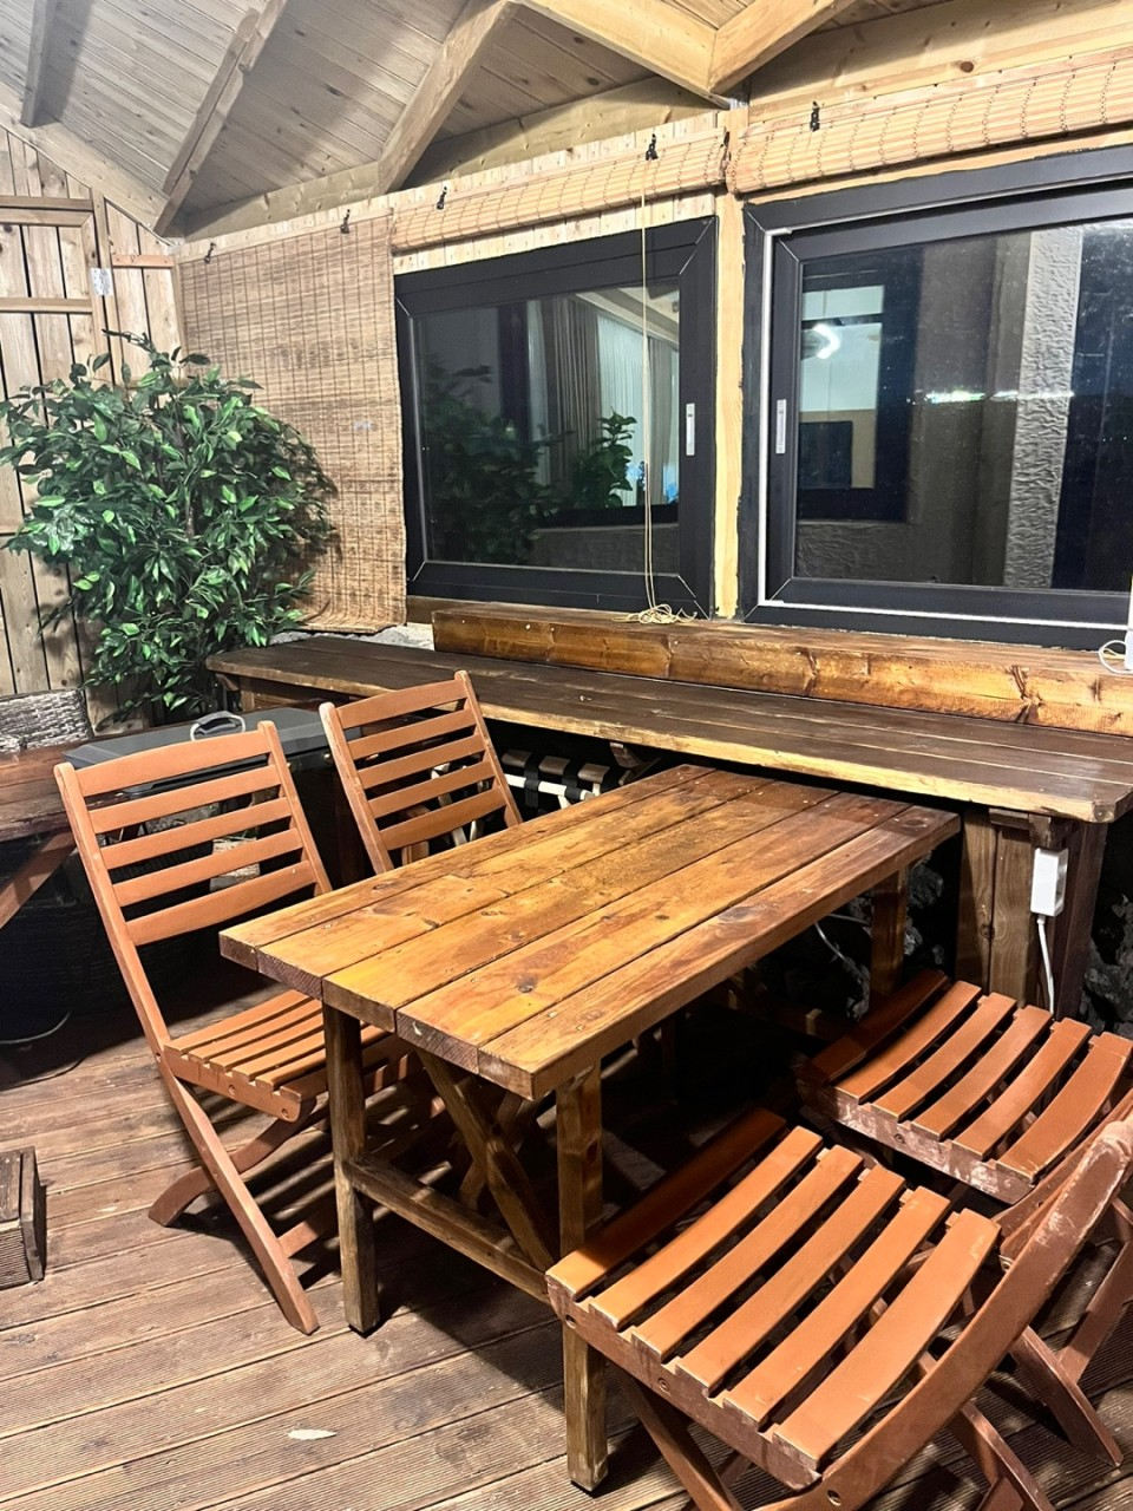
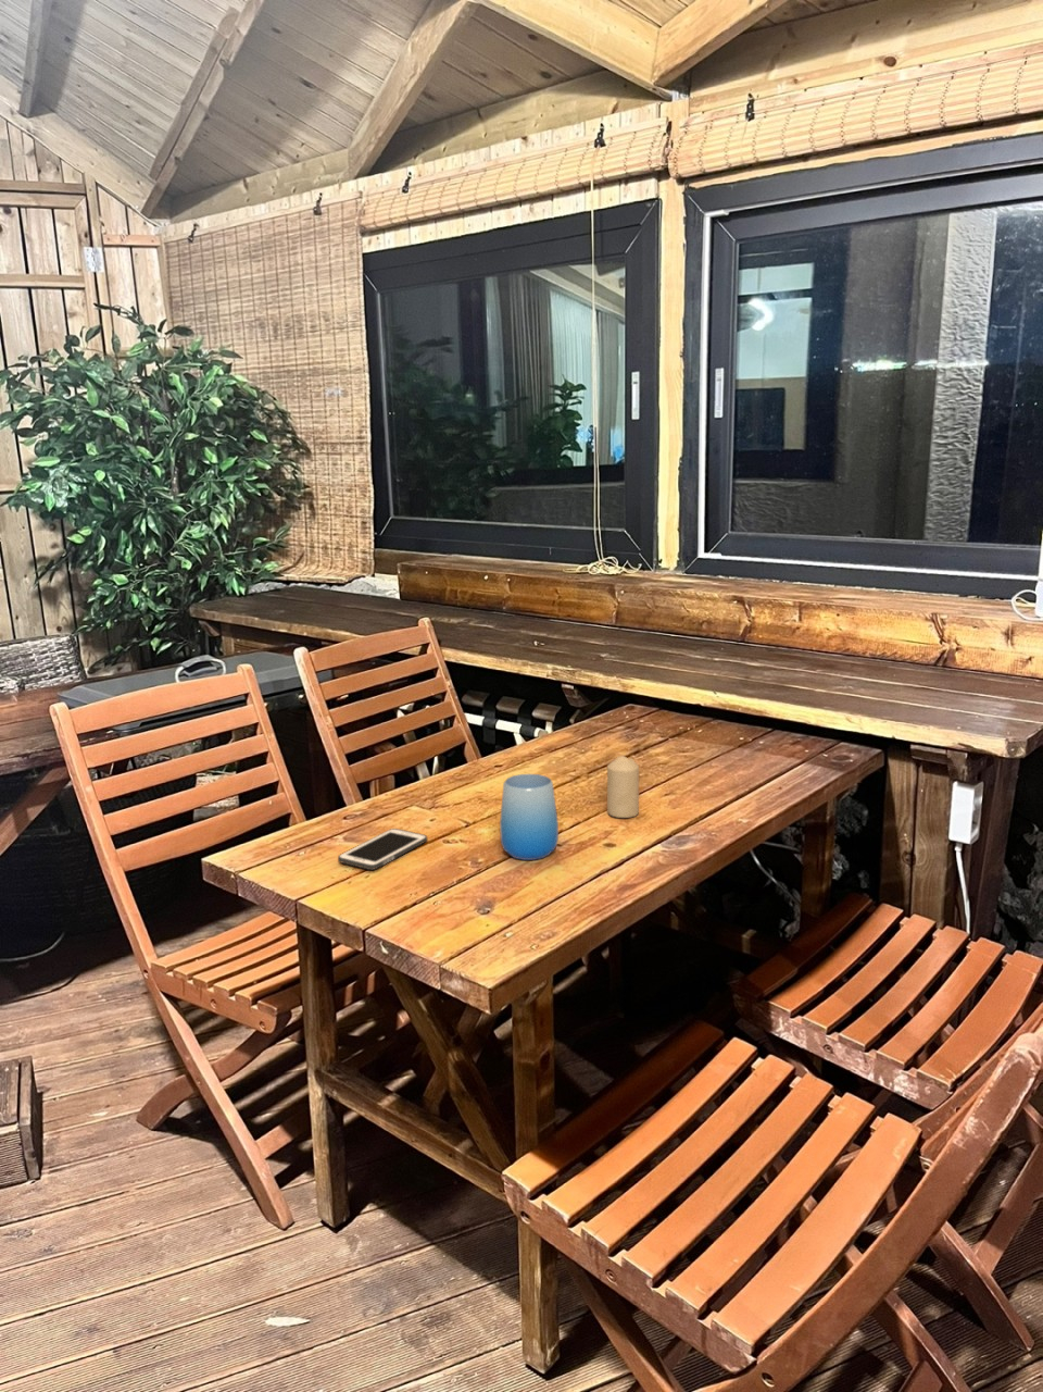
+ cup [498,773,560,862]
+ candle [606,755,640,819]
+ cell phone [336,828,428,871]
